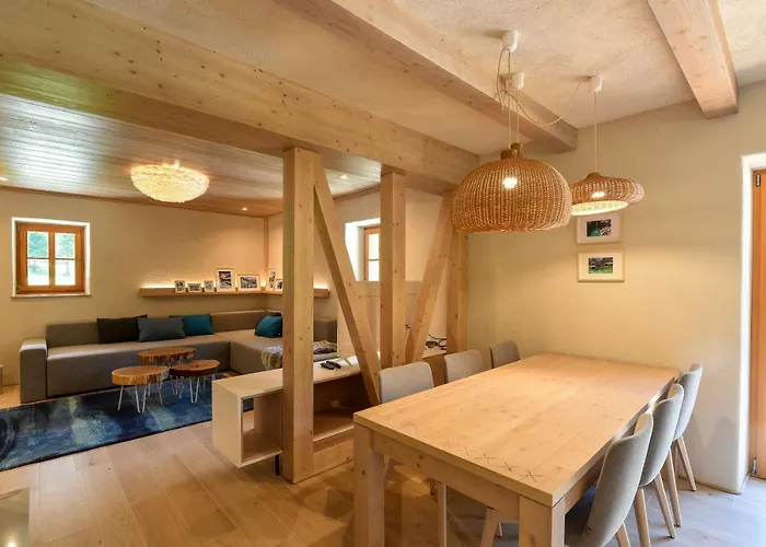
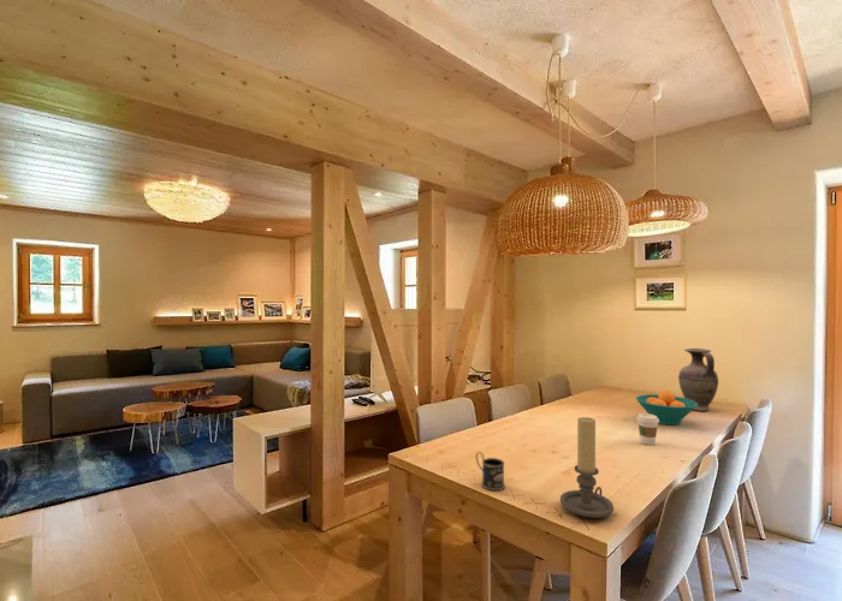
+ fruit bowl [635,389,698,427]
+ mug [475,451,506,492]
+ candle holder [559,416,615,519]
+ vase [677,347,719,412]
+ coffee cup [635,412,660,446]
